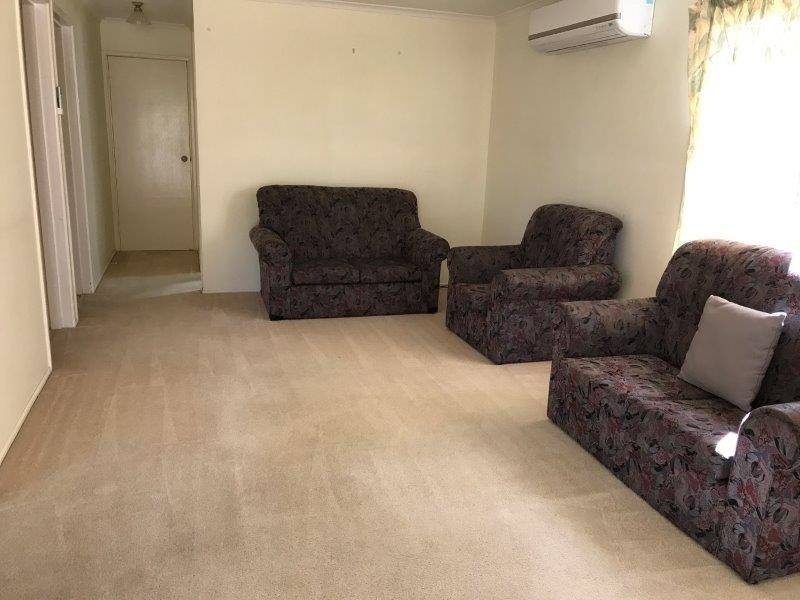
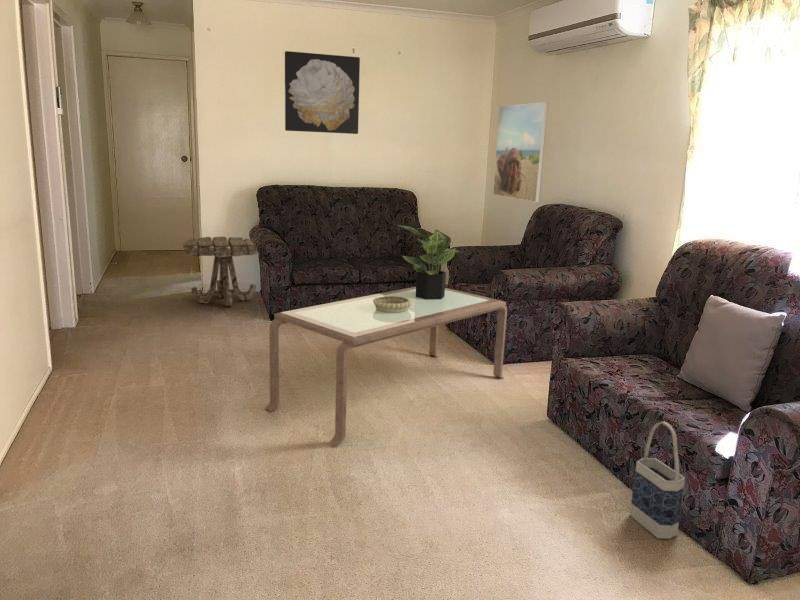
+ bag [628,421,686,540]
+ potted plant [397,224,464,300]
+ wall art [284,50,361,135]
+ side table [182,236,258,307]
+ coffee table [264,286,508,446]
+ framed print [492,101,549,203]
+ decorative bowl [373,296,412,313]
